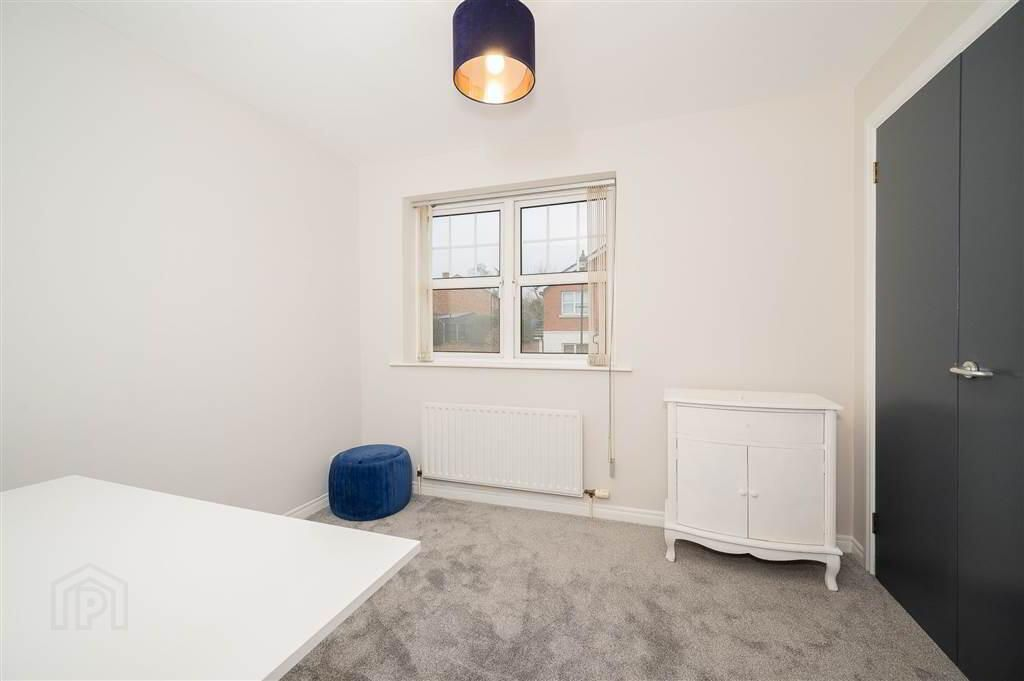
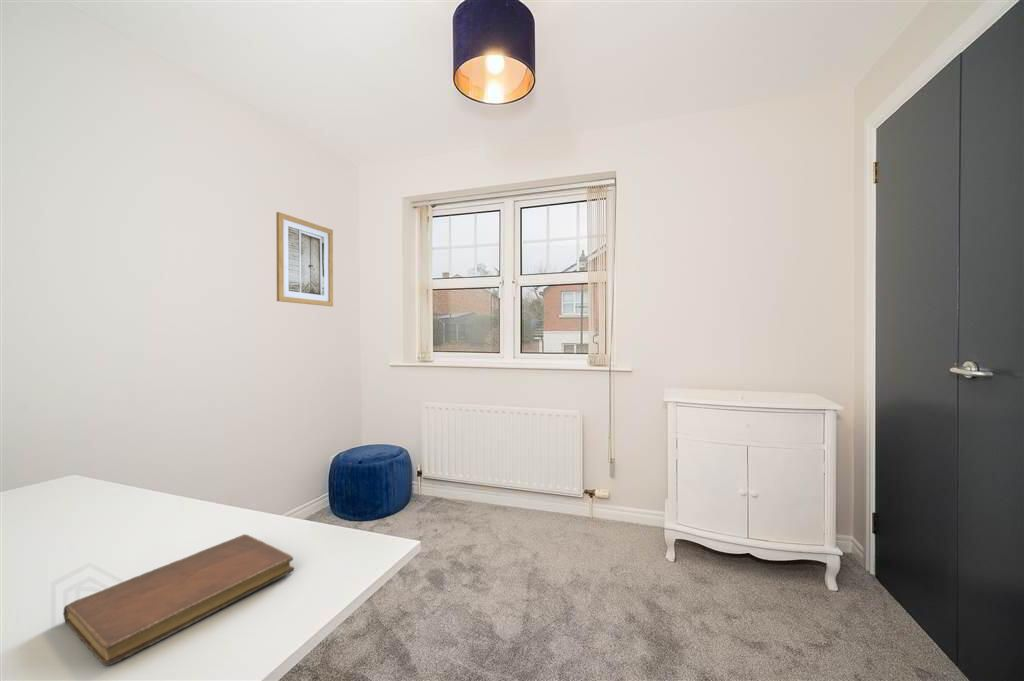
+ wall art [275,211,334,307]
+ notebook [63,533,295,667]
